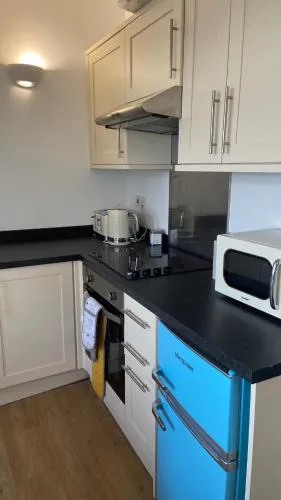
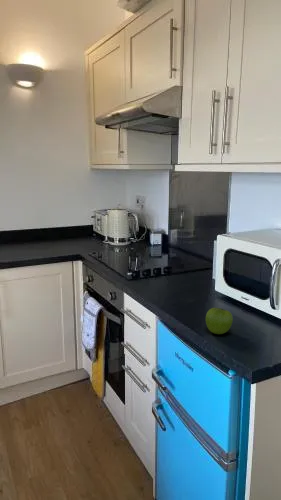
+ fruit [205,307,234,335]
